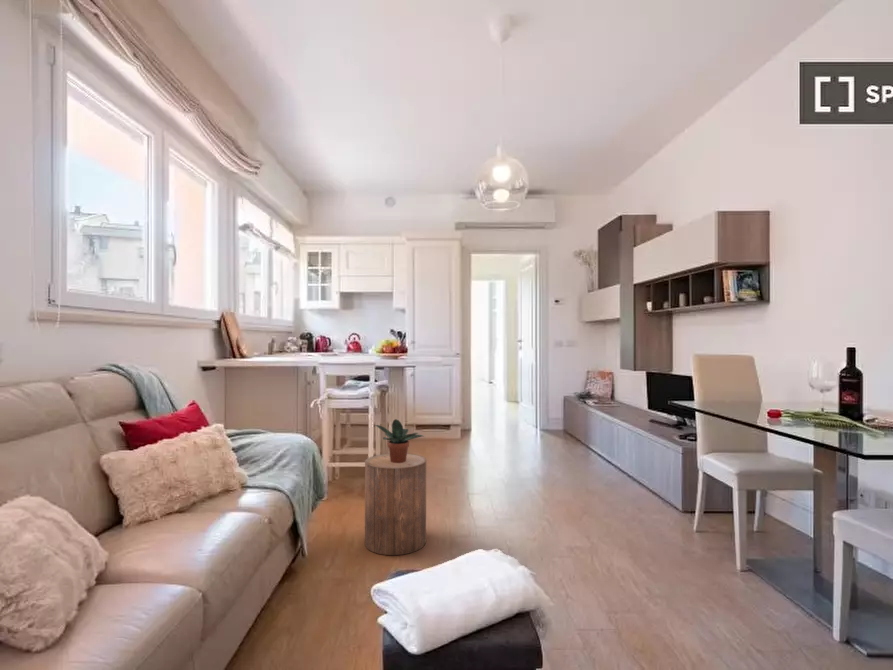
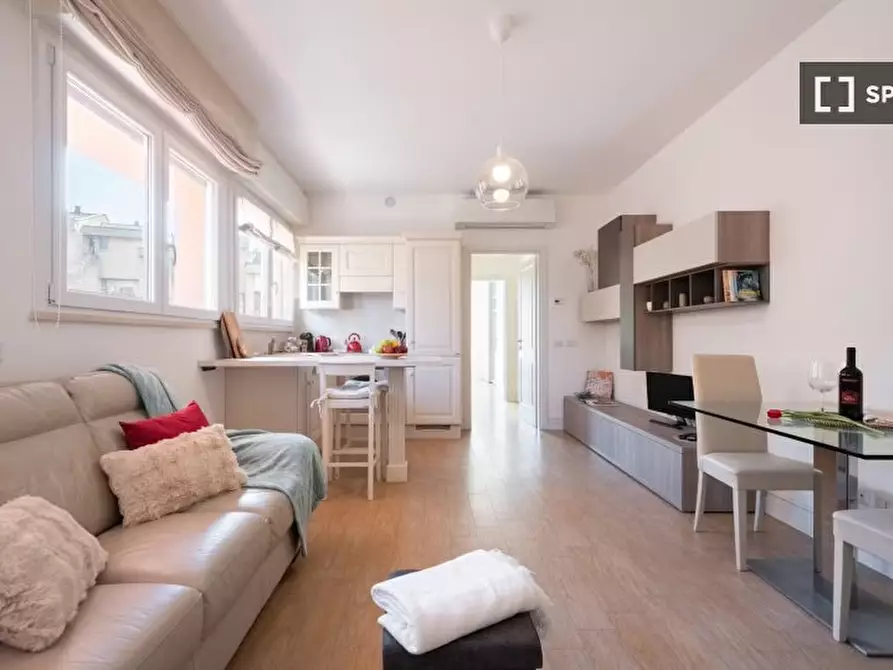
- stool [364,453,427,556]
- potted plant [374,418,424,463]
